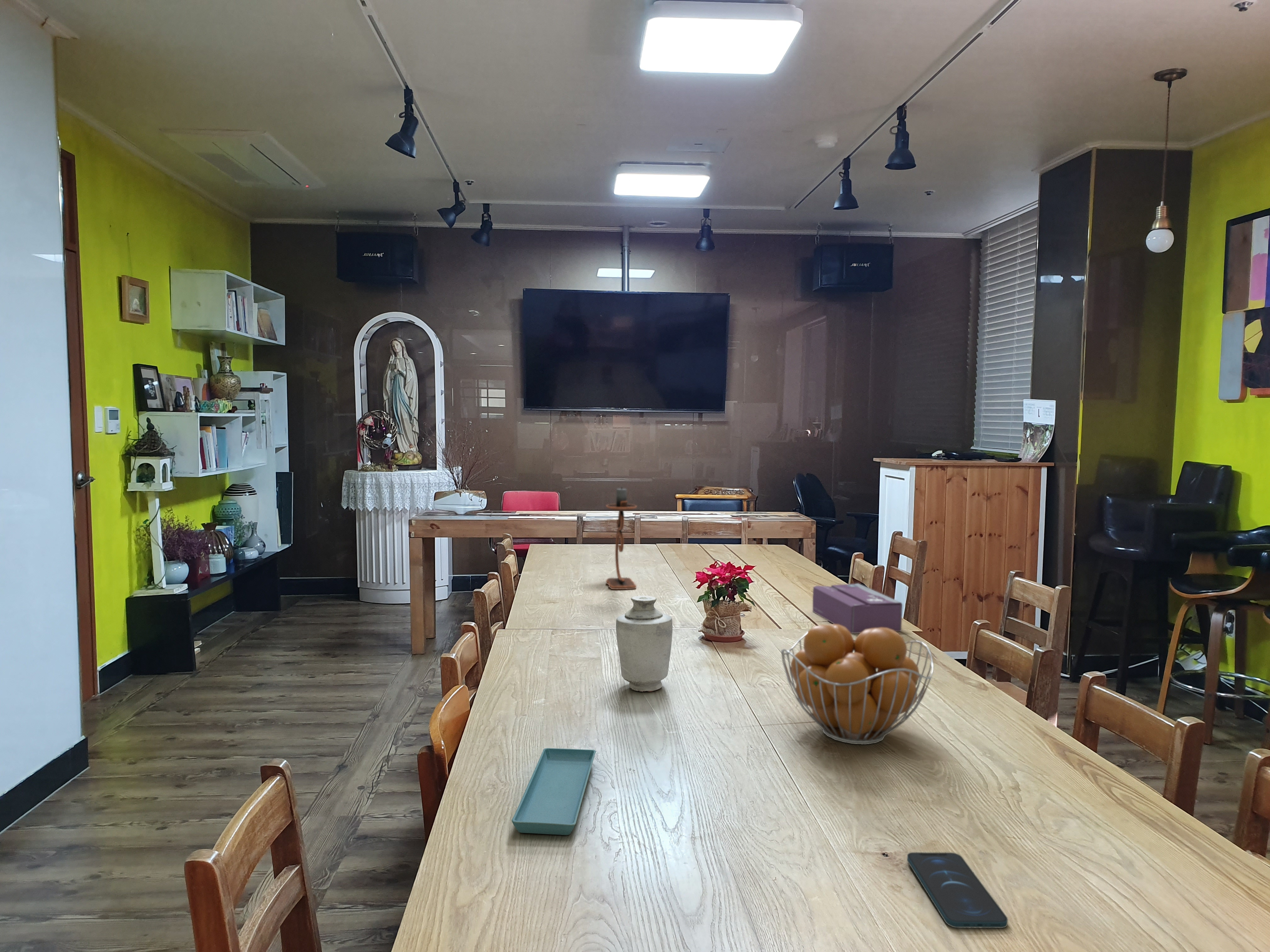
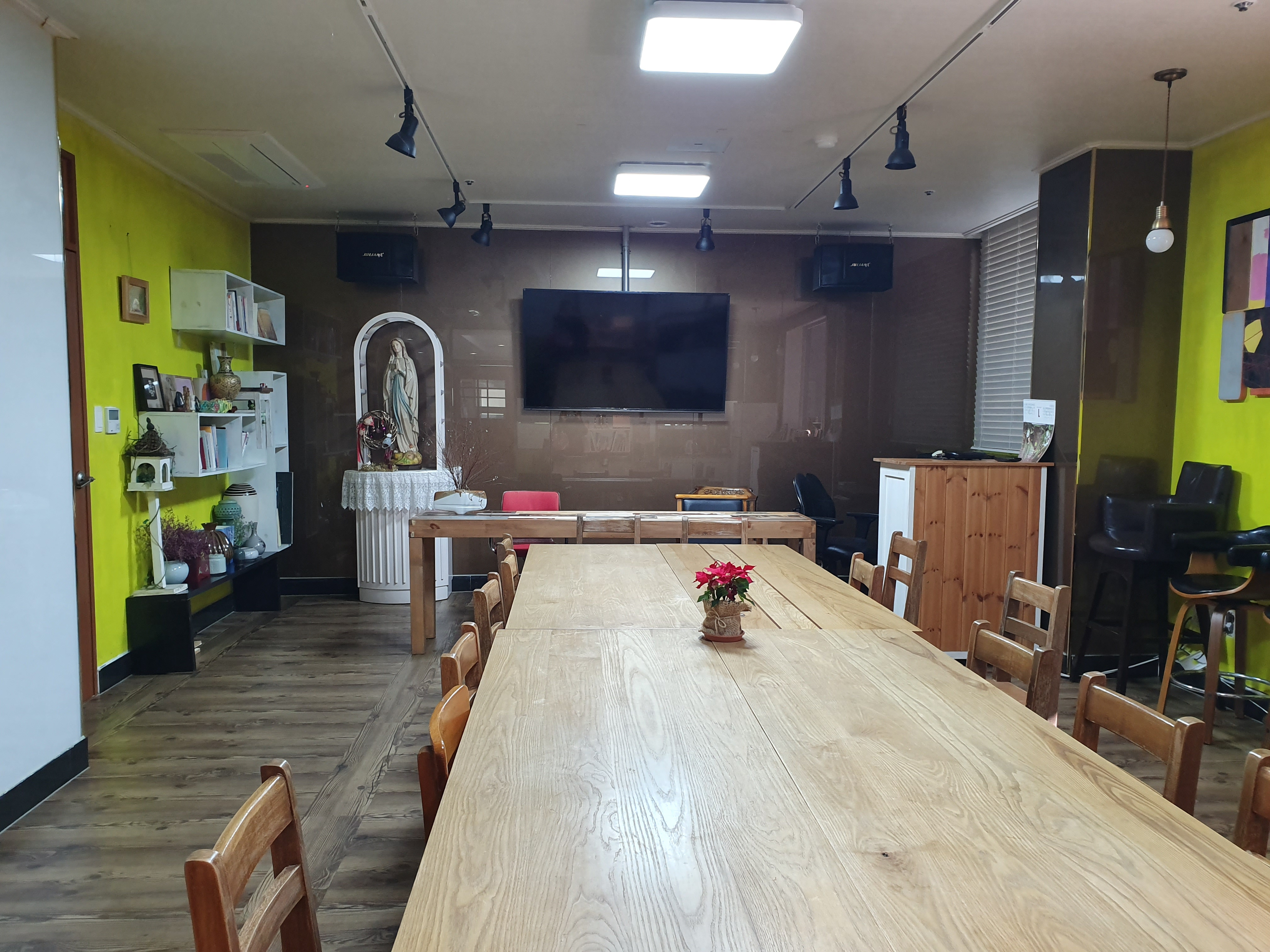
- candle holder [606,487,637,590]
- smartphone [907,852,1008,928]
- tissue box [812,583,903,634]
- vase [616,595,673,692]
- fruit basket [781,624,934,745]
- saucer [512,748,596,836]
